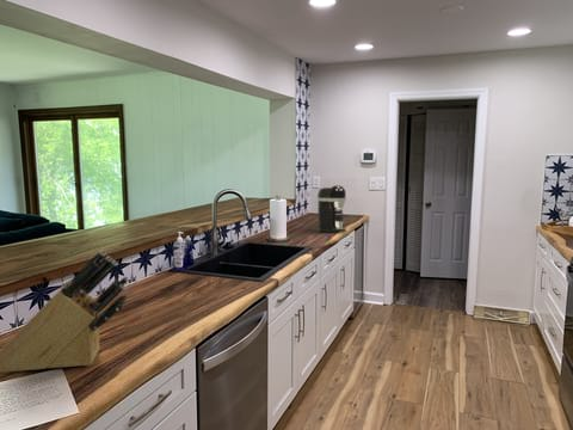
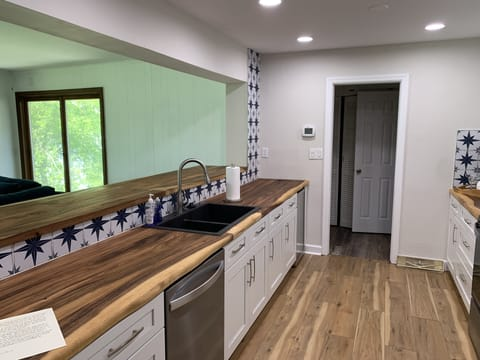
- coffee maker [315,184,347,234]
- knife block [0,250,130,374]
